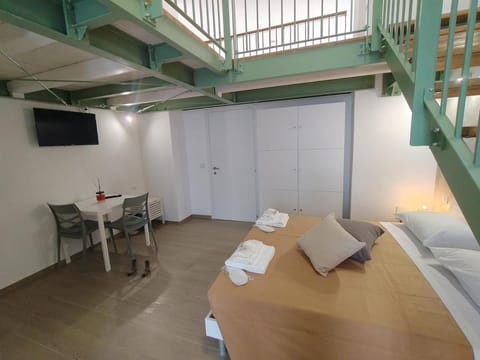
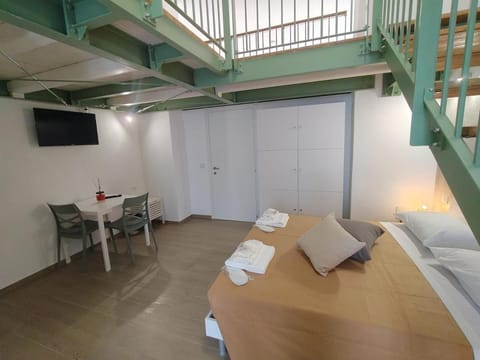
- boots [127,258,151,276]
